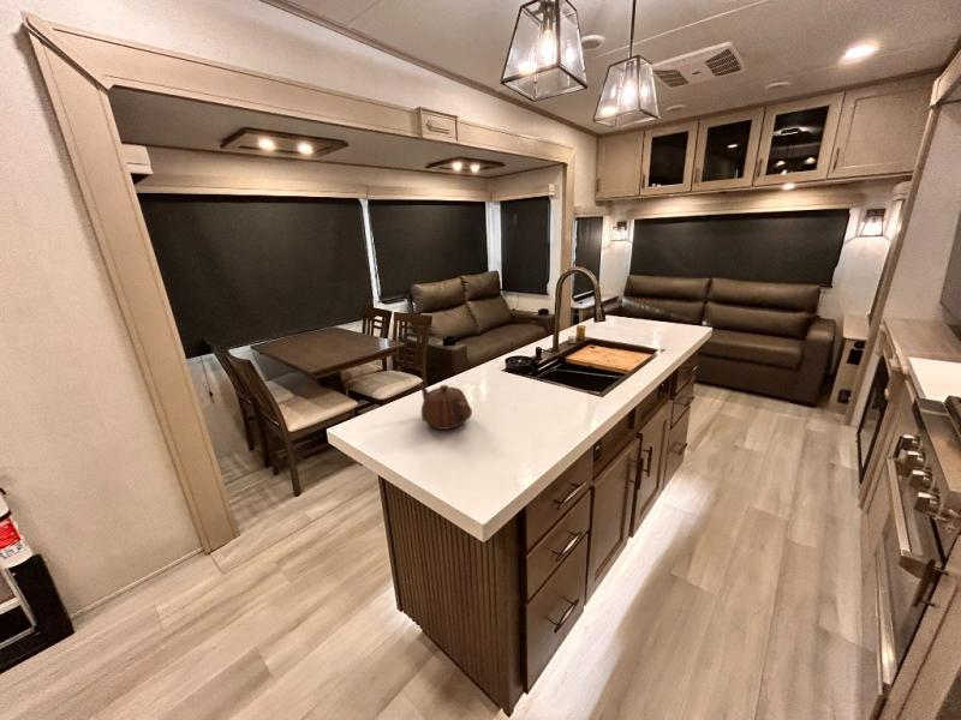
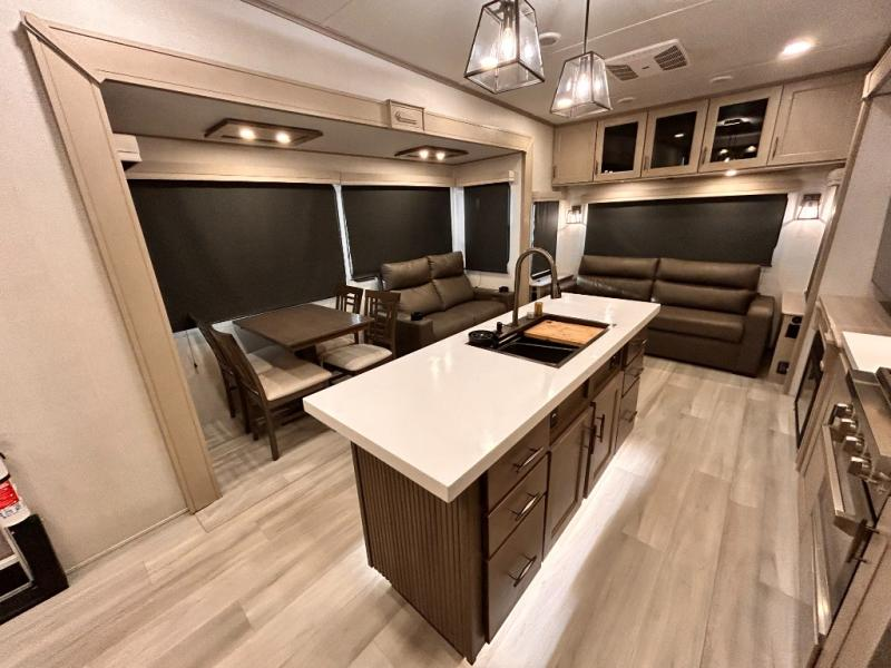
- teapot [417,383,473,431]
